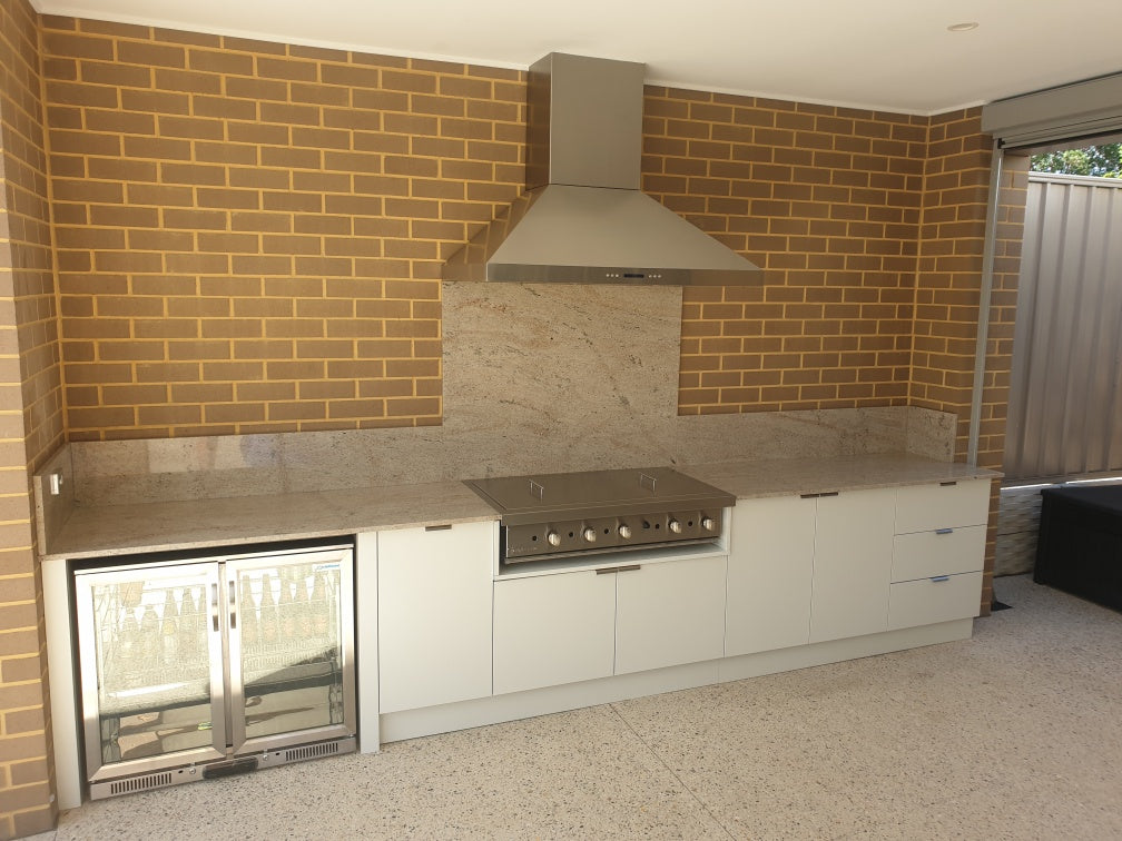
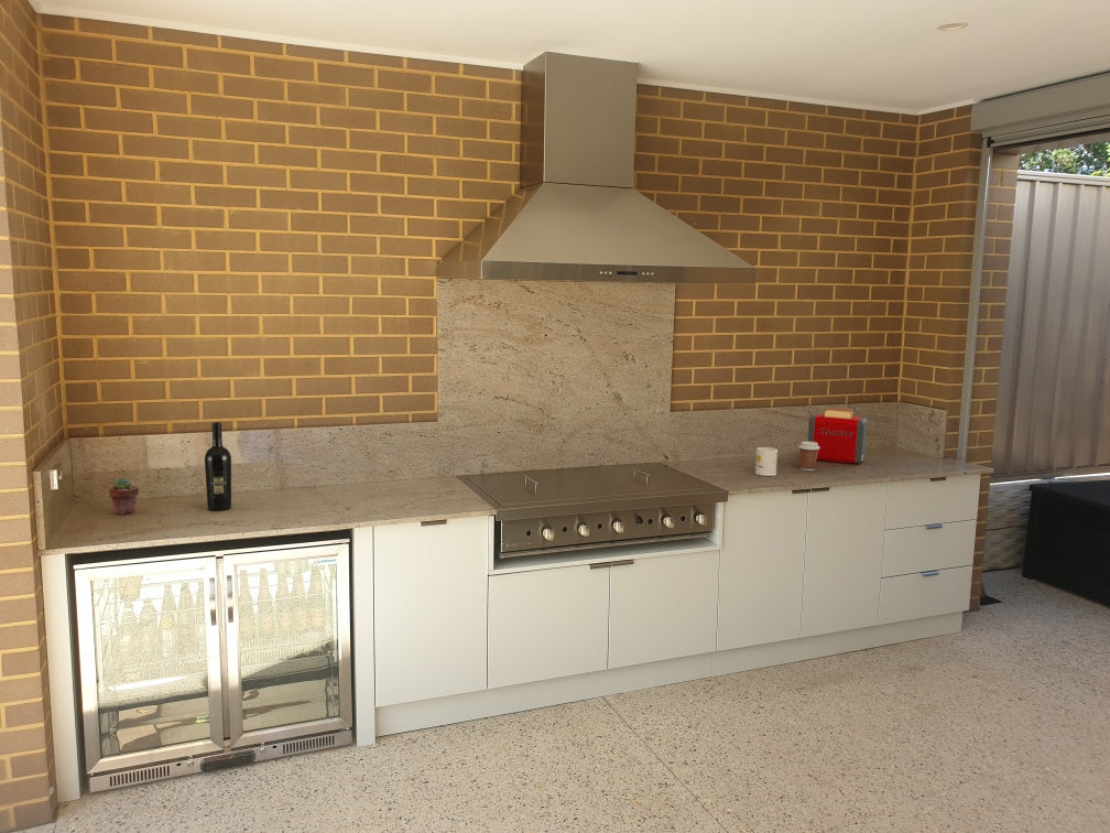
+ wine bottle [204,421,232,511]
+ potted succulent [108,477,140,516]
+ coffee cup [797,441,819,472]
+ toaster [807,407,869,465]
+ mug [754,446,779,477]
